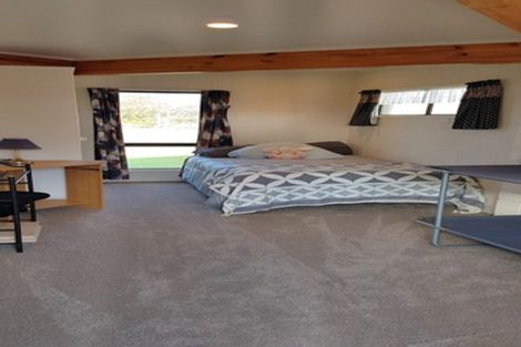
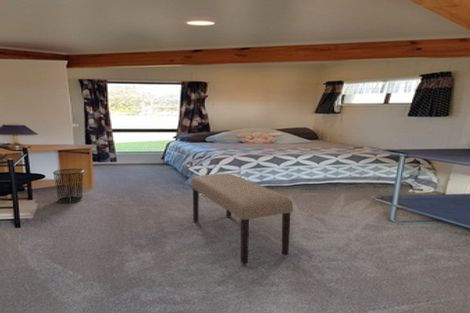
+ waste bin [52,168,85,205]
+ bench [190,172,294,266]
